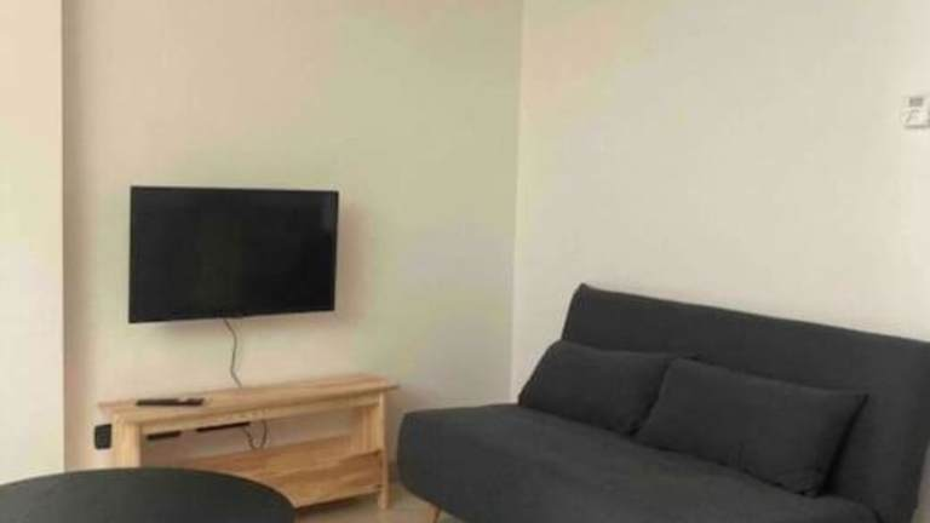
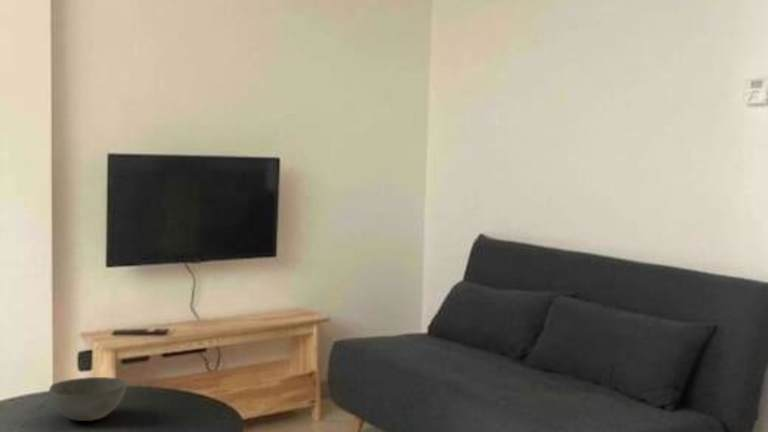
+ bowl [48,376,128,422]
